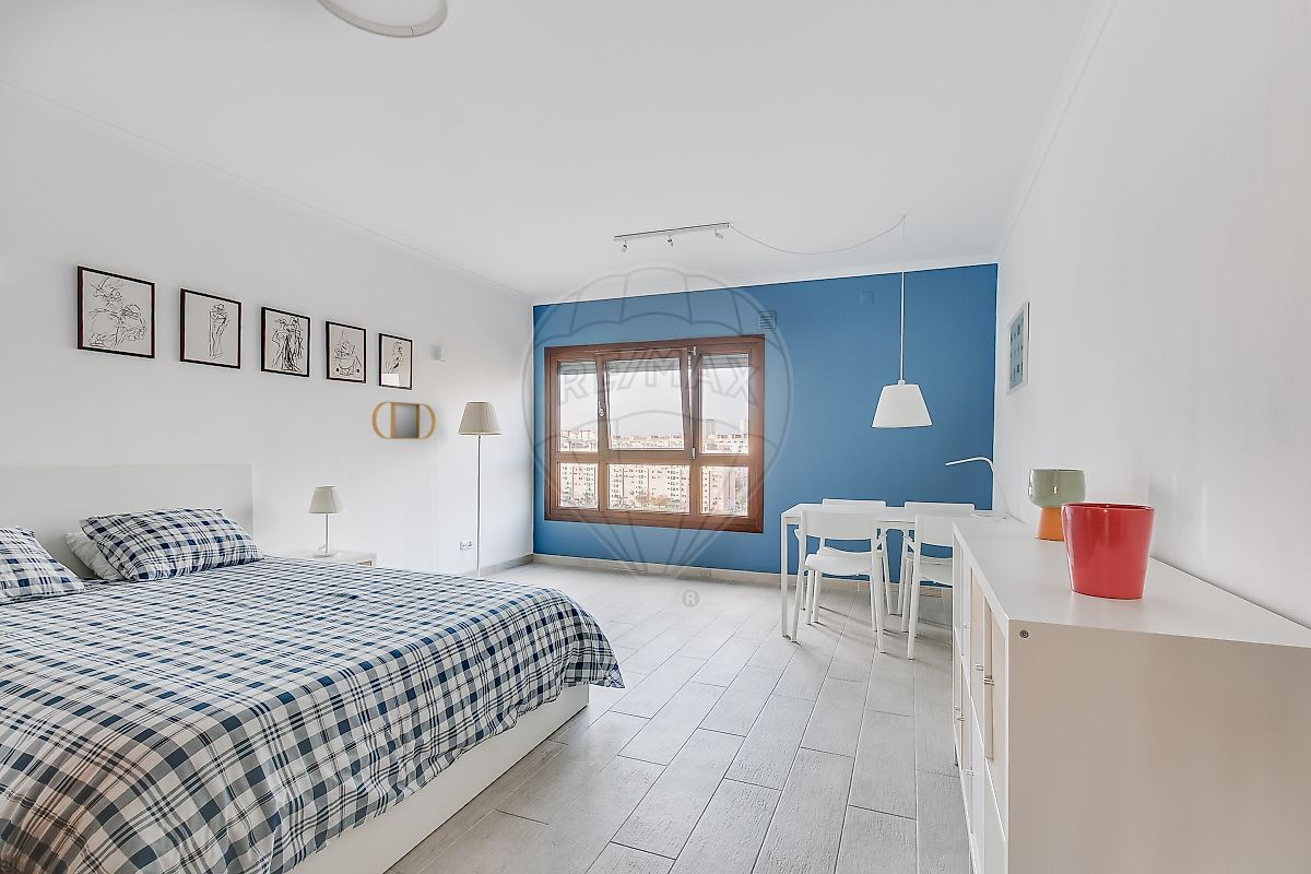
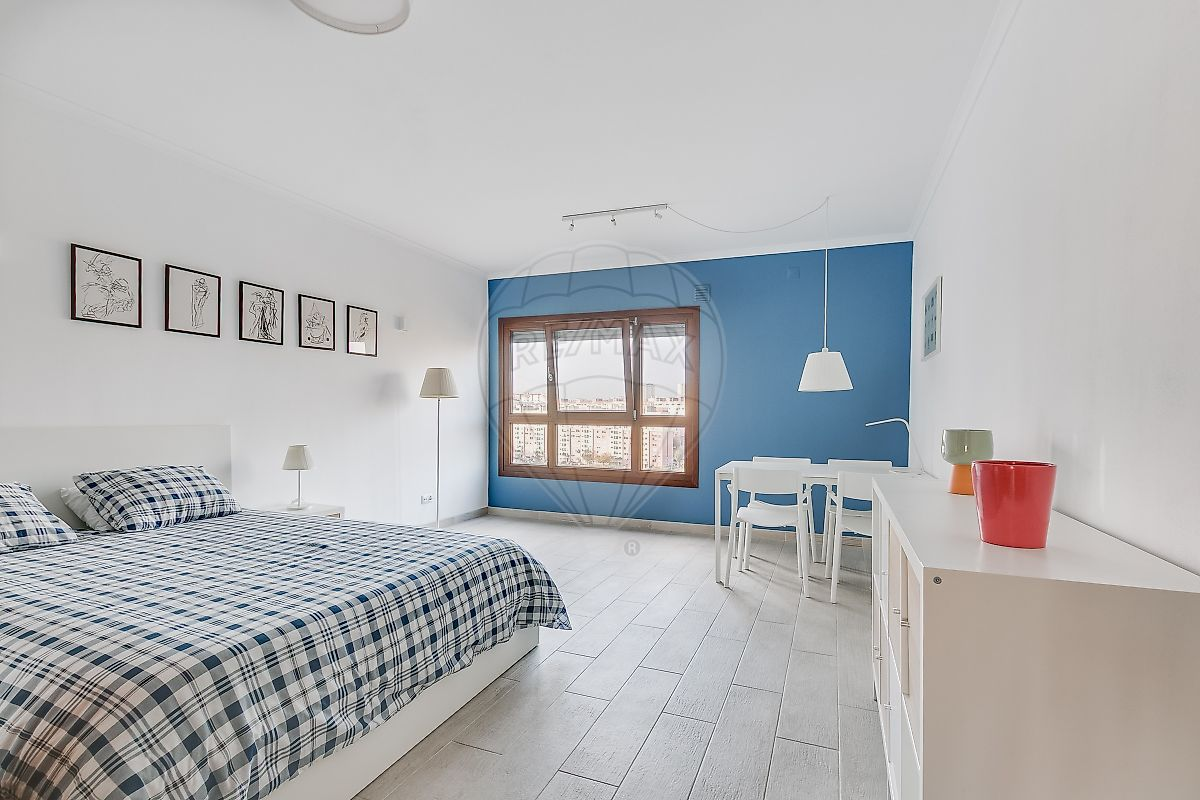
- home mirror [370,401,437,440]
